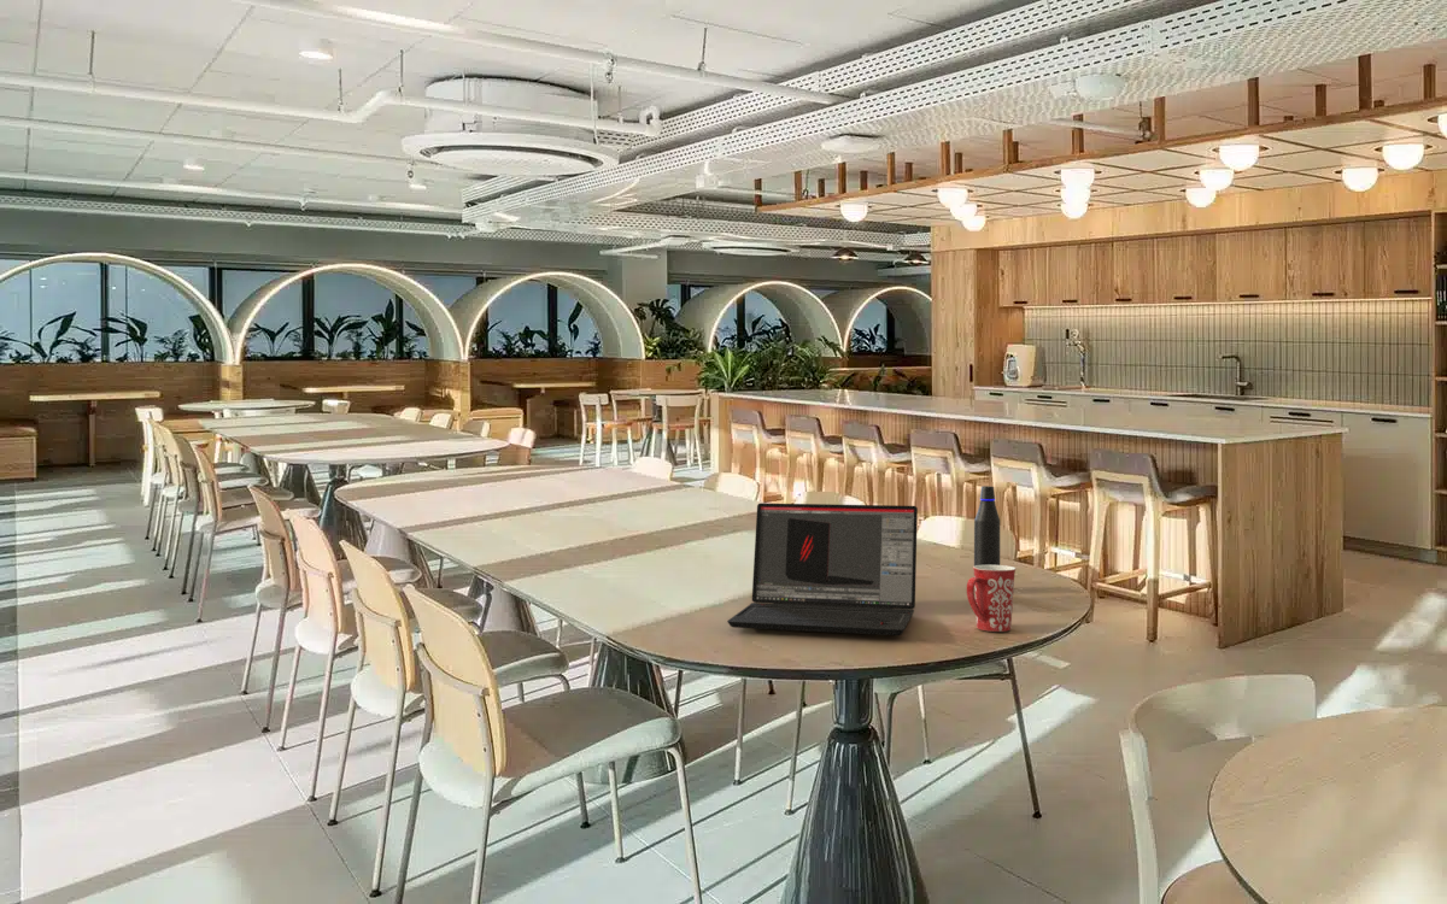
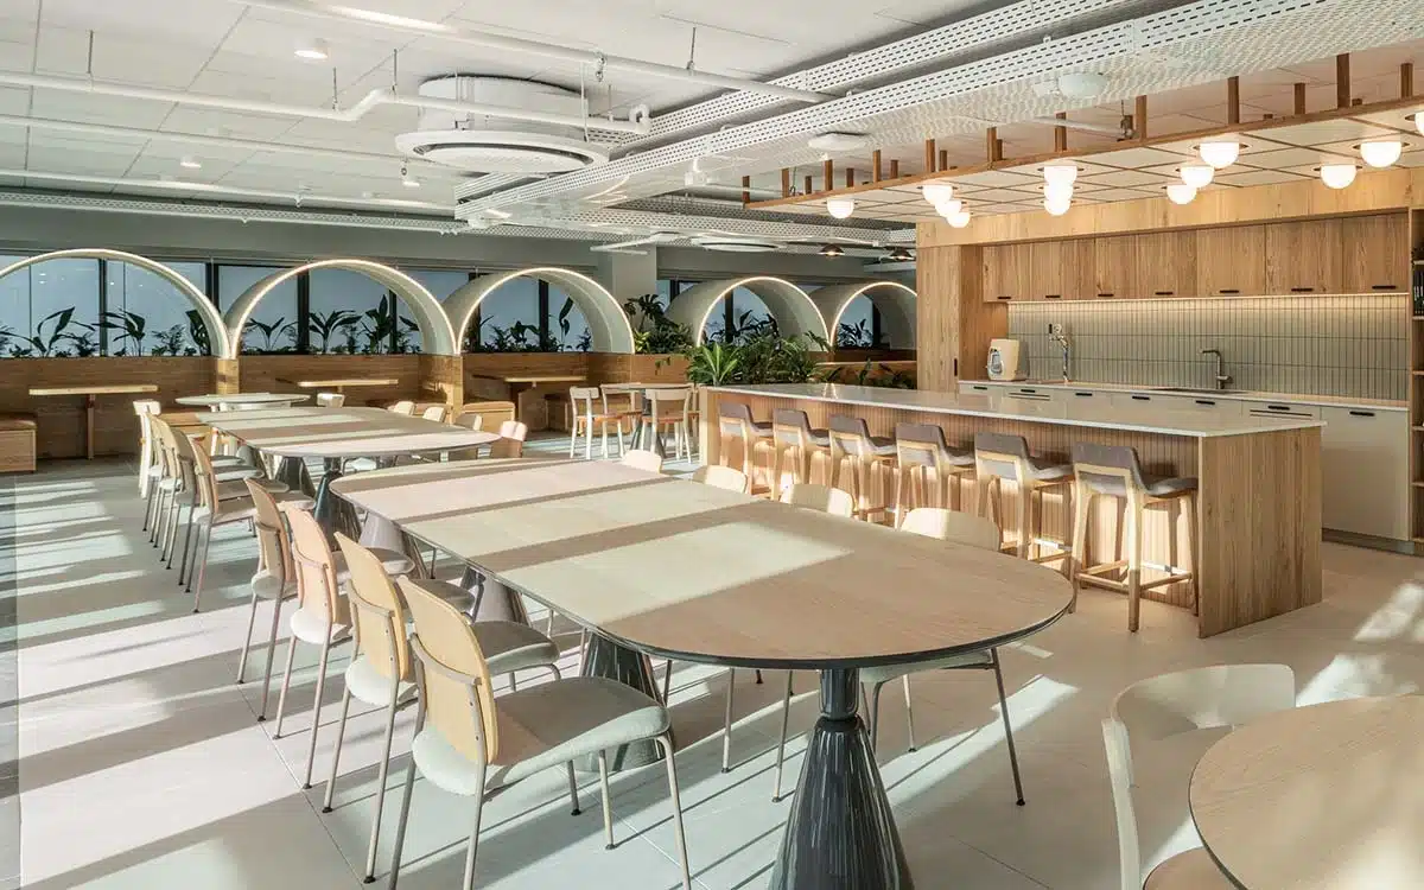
- mug [966,564,1017,633]
- laptop [726,501,919,636]
- water bottle [973,485,1001,567]
